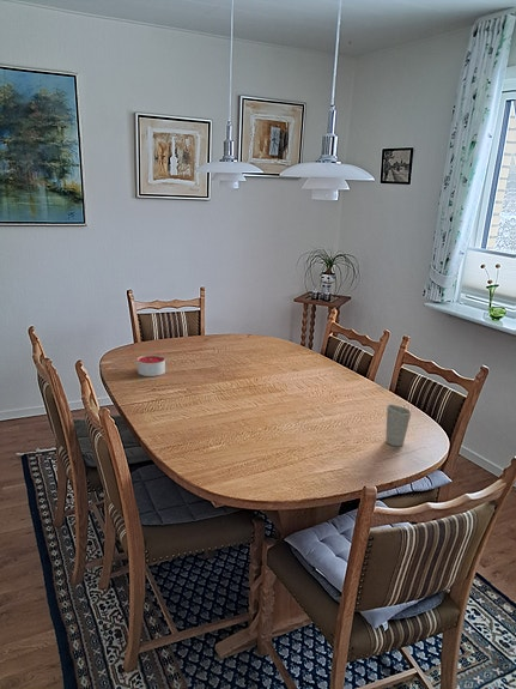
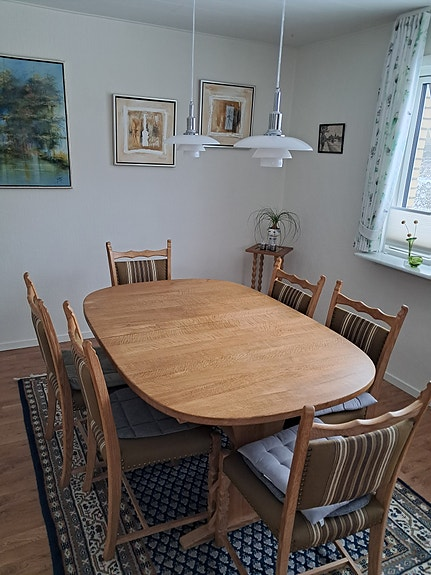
- cup [384,403,412,447]
- candle [136,353,166,377]
